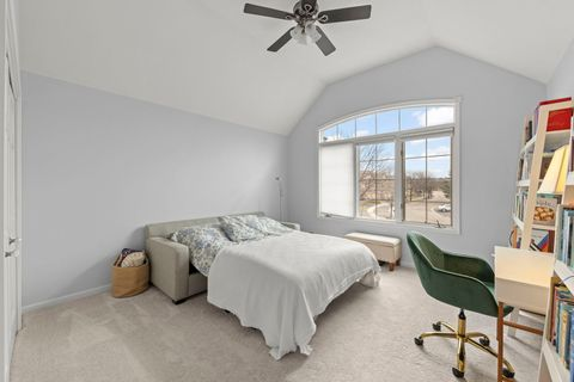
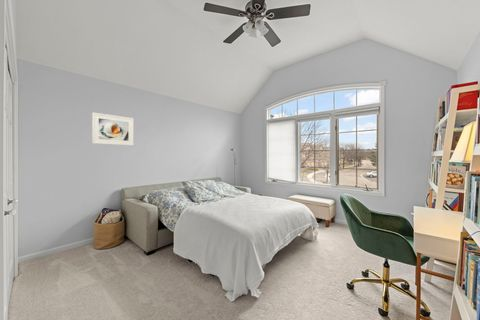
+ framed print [91,112,134,146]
